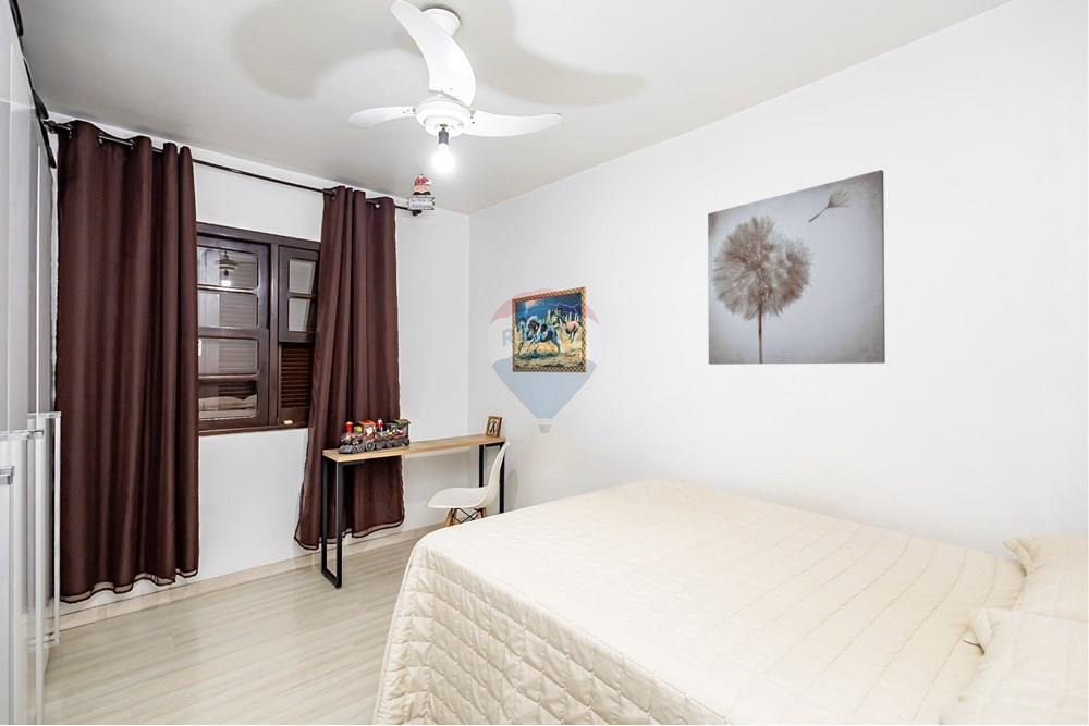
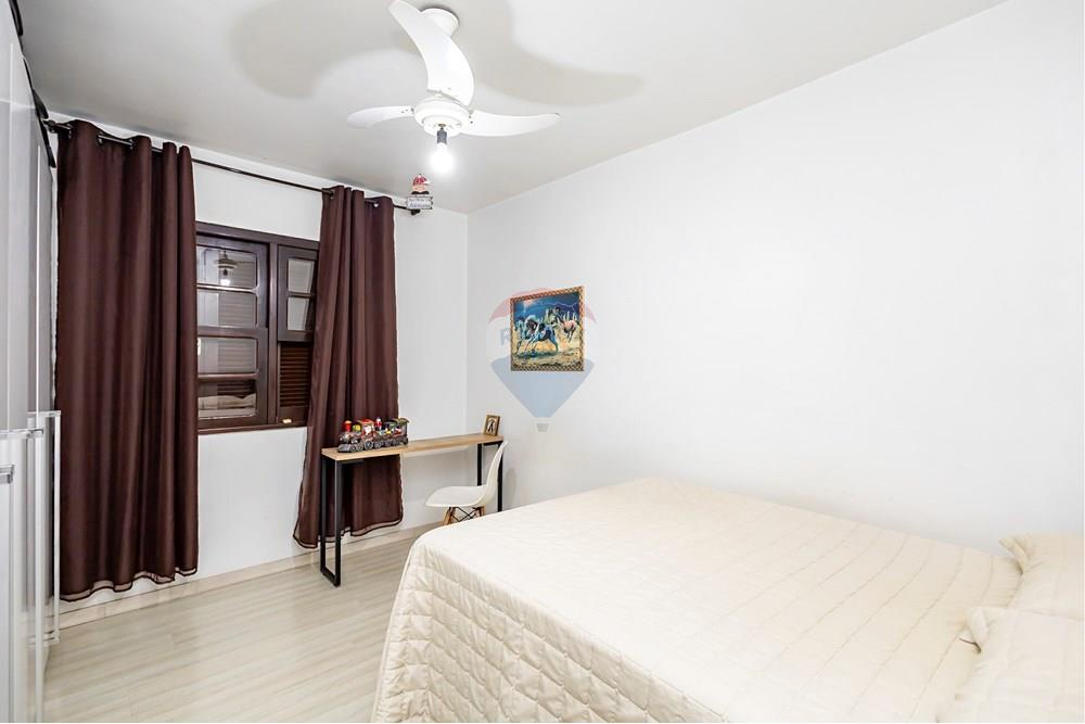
- wall art [707,169,886,366]
